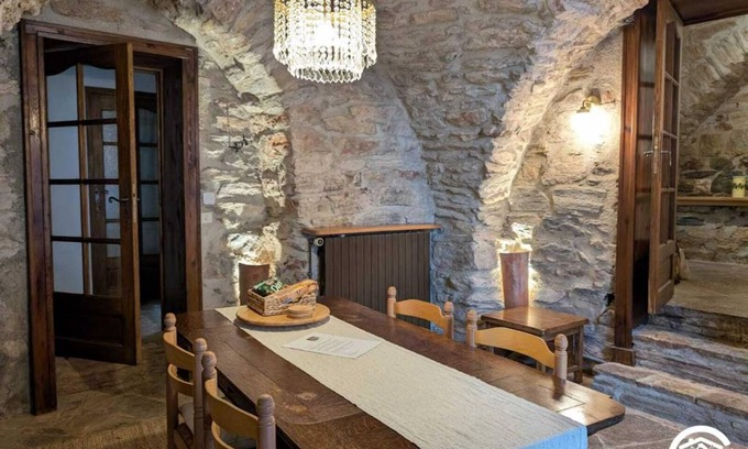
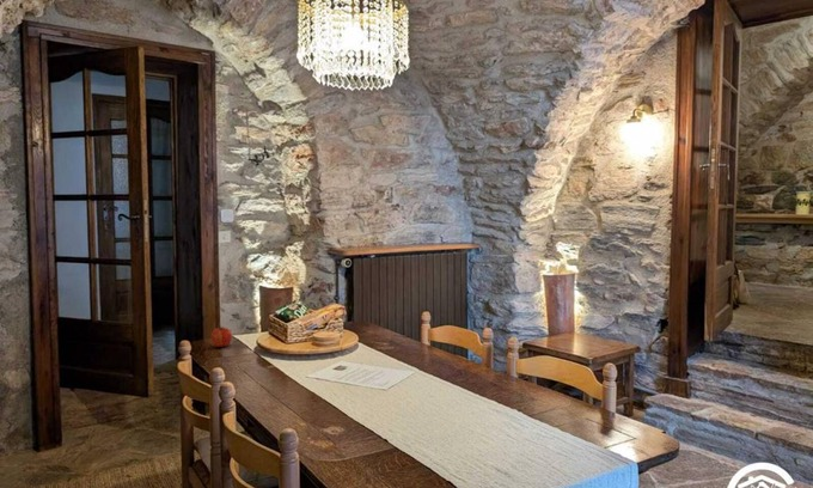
+ fruit [210,324,233,348]
